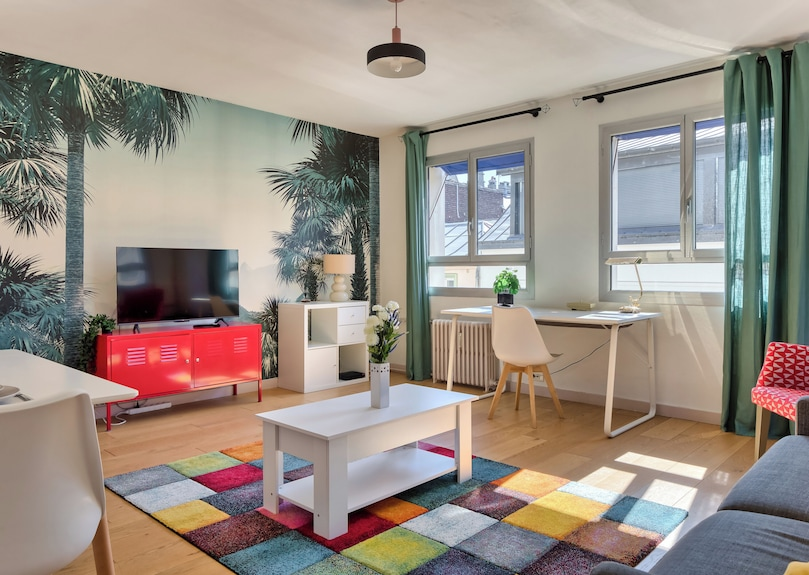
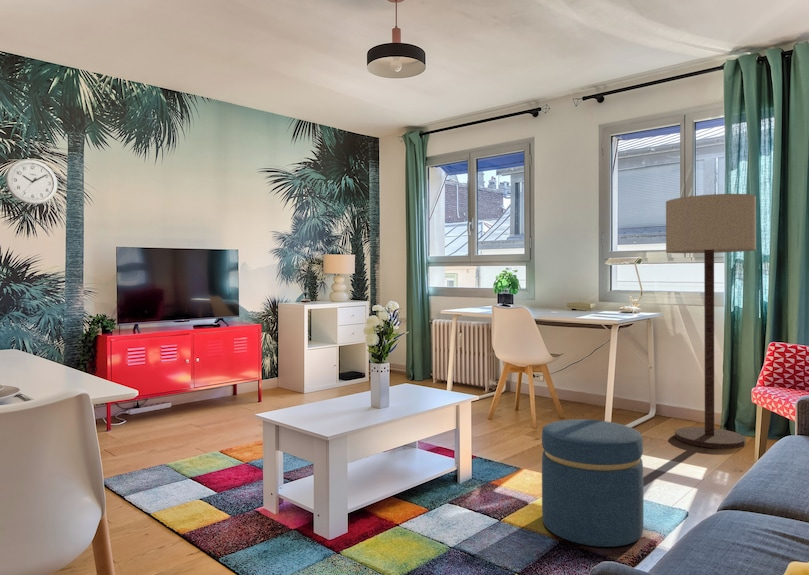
+ wall clock [4,158,59,205]
+ floor lamp [665,193,757,450]
+ ottoman [541,418,644,548]
